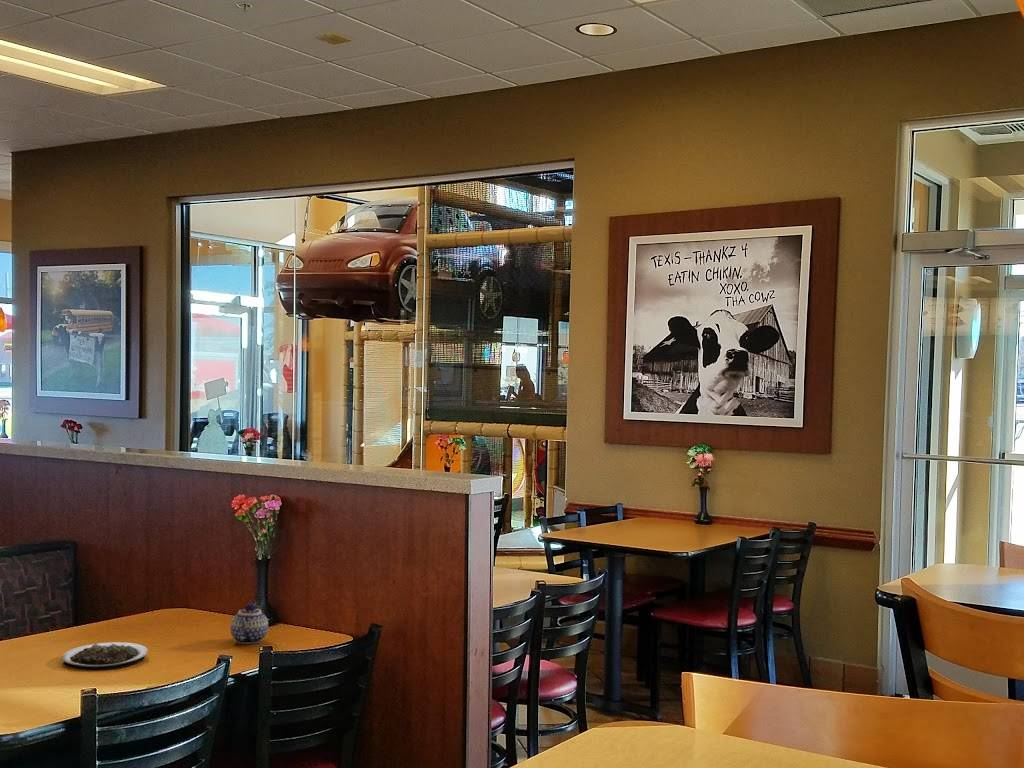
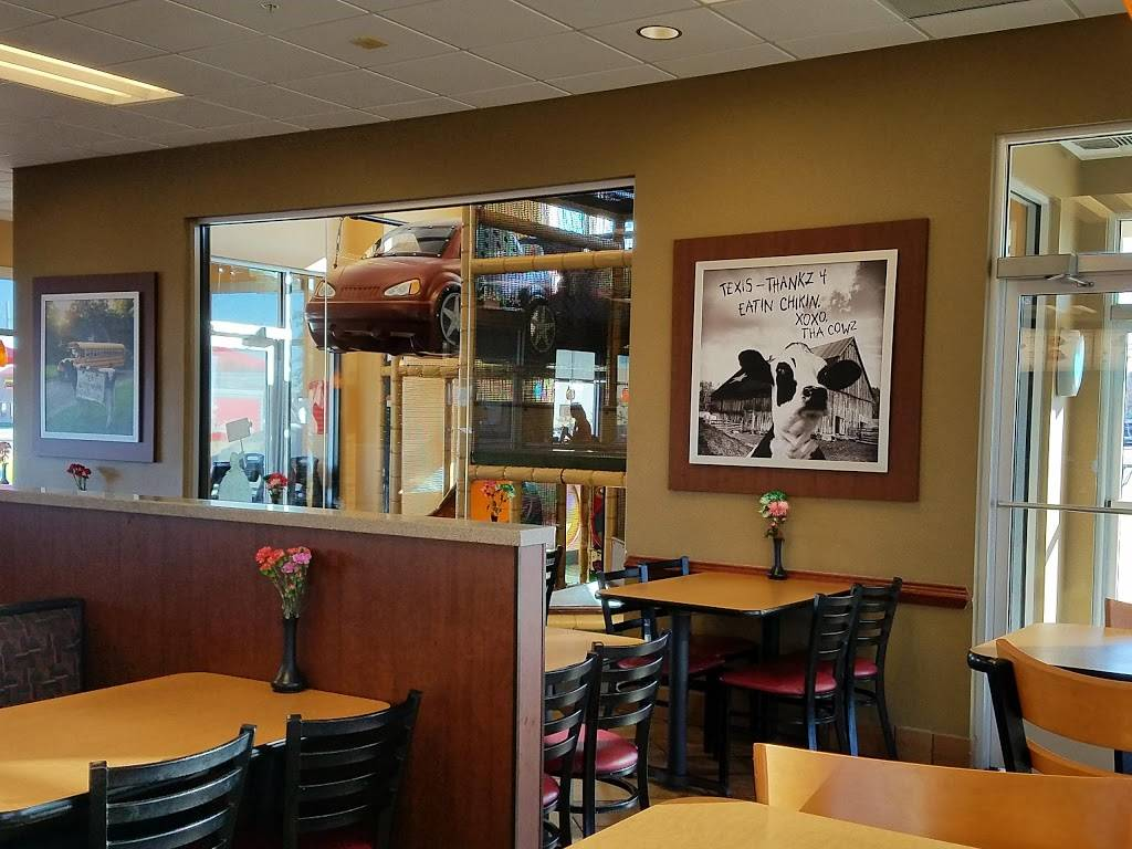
- teapot [230,603,269,645]
- plate [61,641,149,671]
